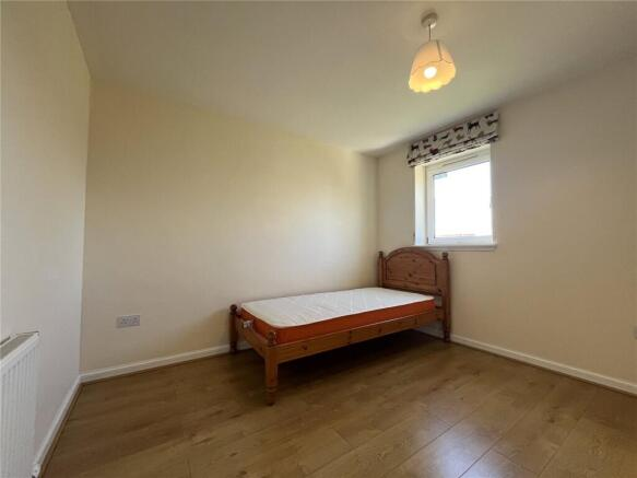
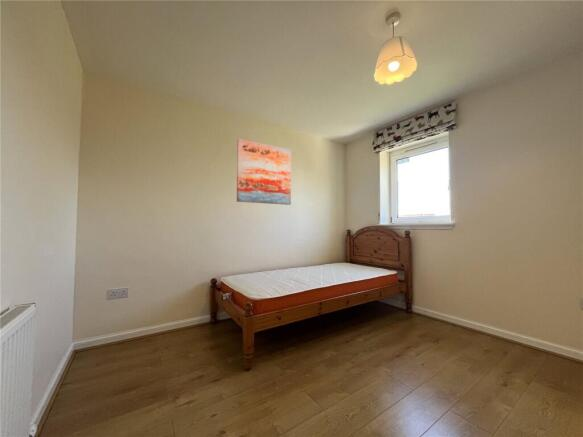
+ wall art [236,138,292,206]
